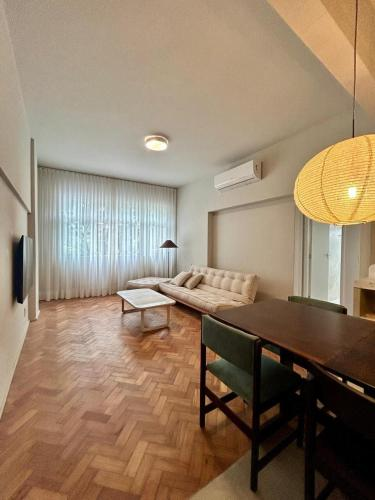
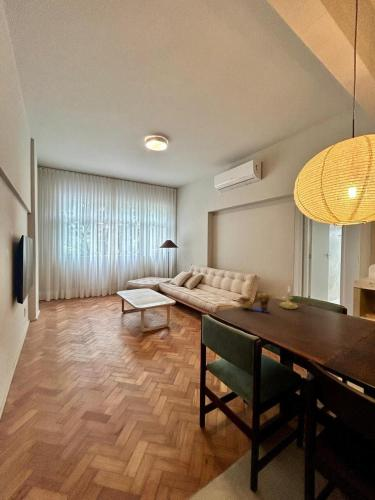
+ decorative bowl [236,292,272,314]
+ candle holder [278,286,299,310]
